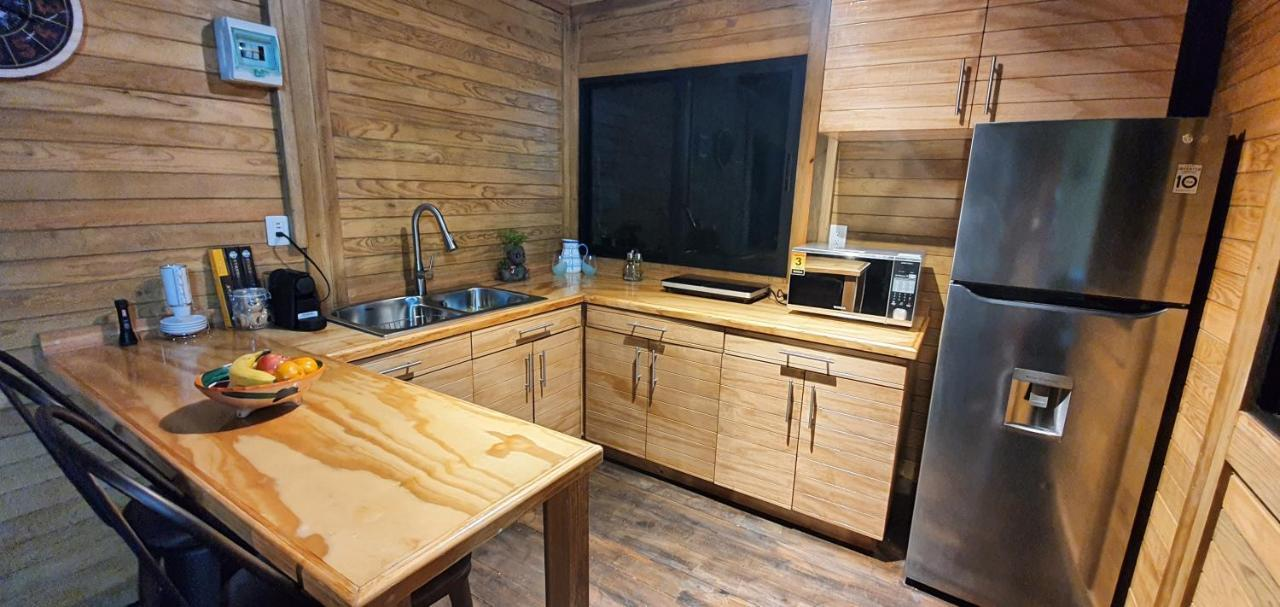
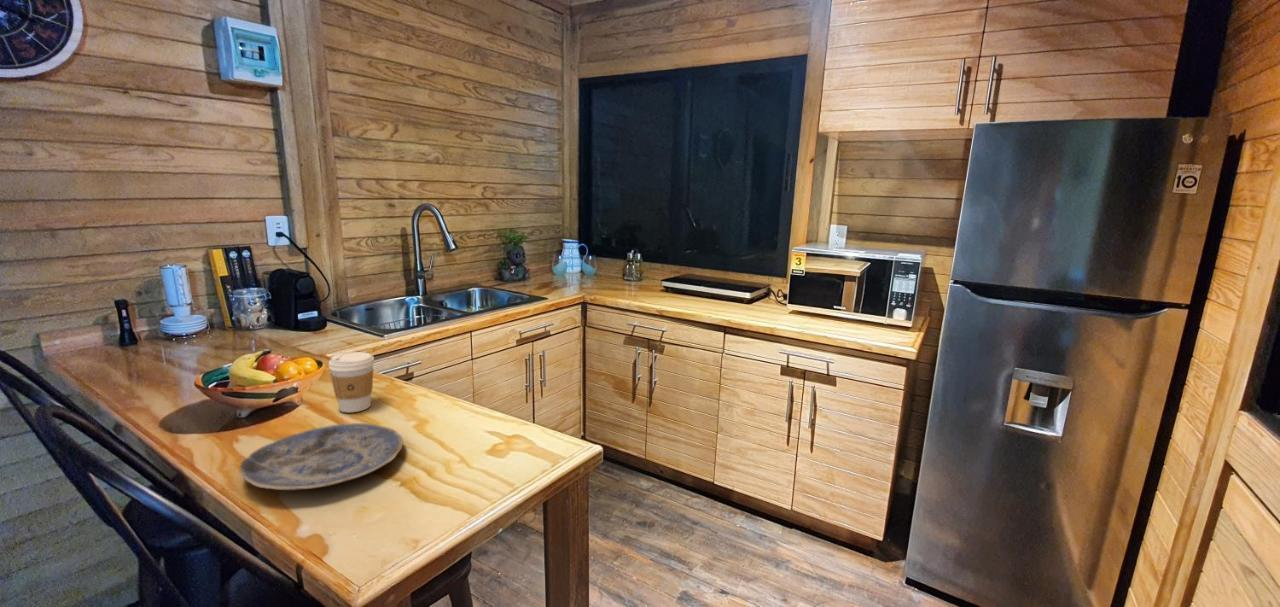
+ coffee cup [328,351,376,413]
+ plate [238,422,404,491]
